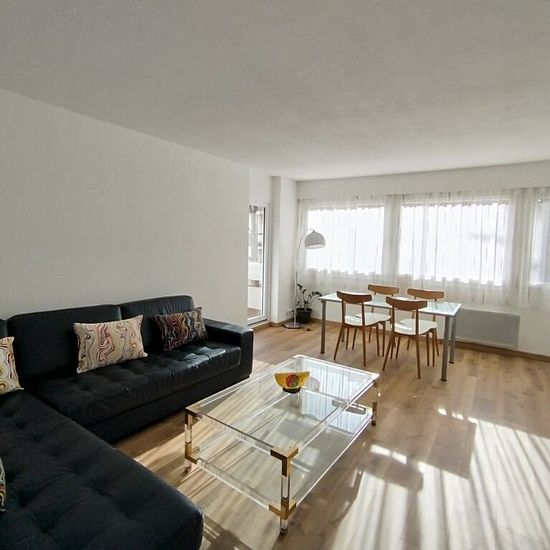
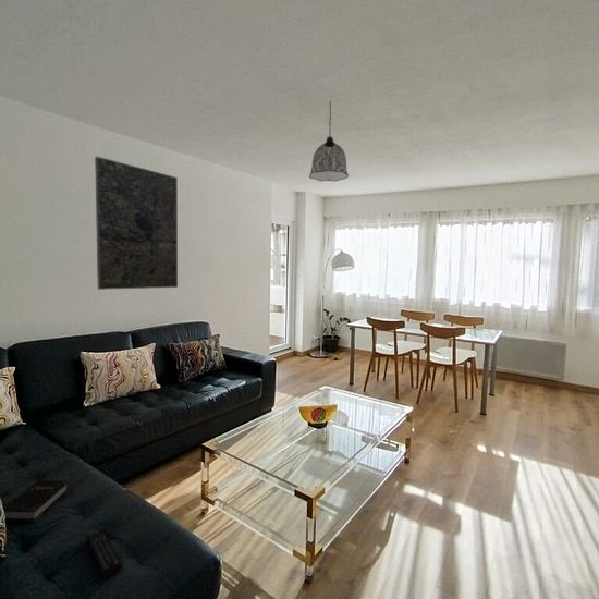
+ remote control [85,528,123,578]
+ hardback book [2,479,70,524]
+ pendant lamp [308,100,350,182]
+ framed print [94,156,179,291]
